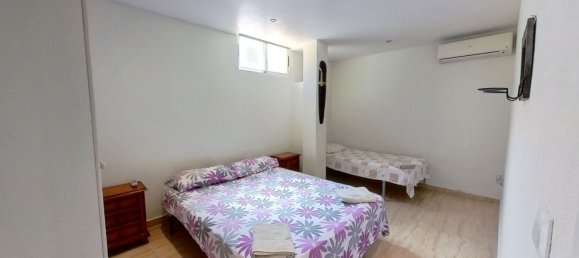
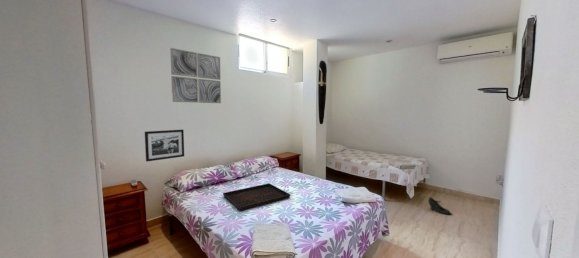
+ shoe [427,196,453,215]
+ picture frame [144,129,185,162]
+ wall art [169,47,222,104]
+ serving tray [222,182,291,212]
